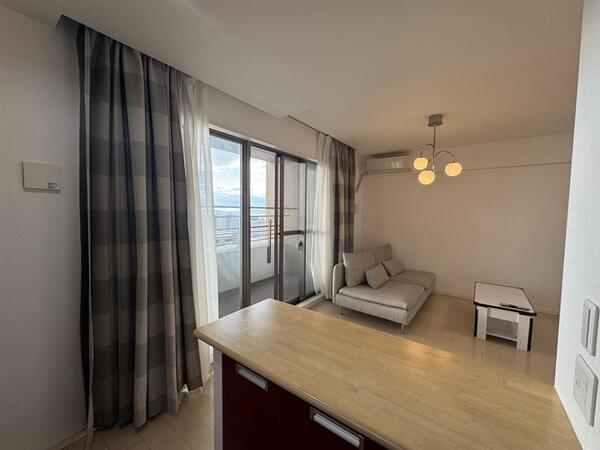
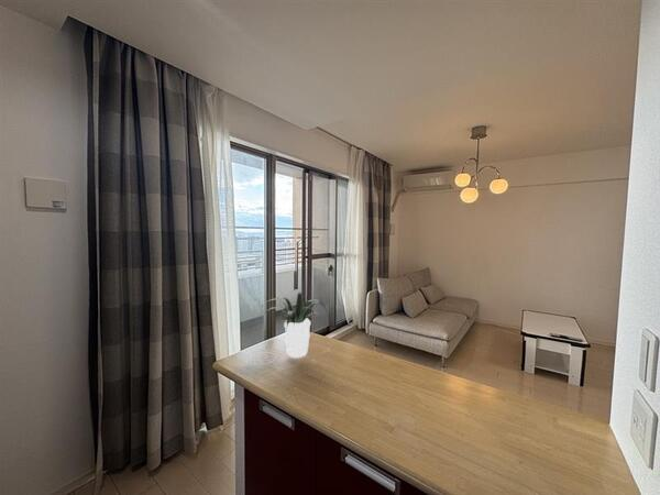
+ potted plant [263,290,328,359]
